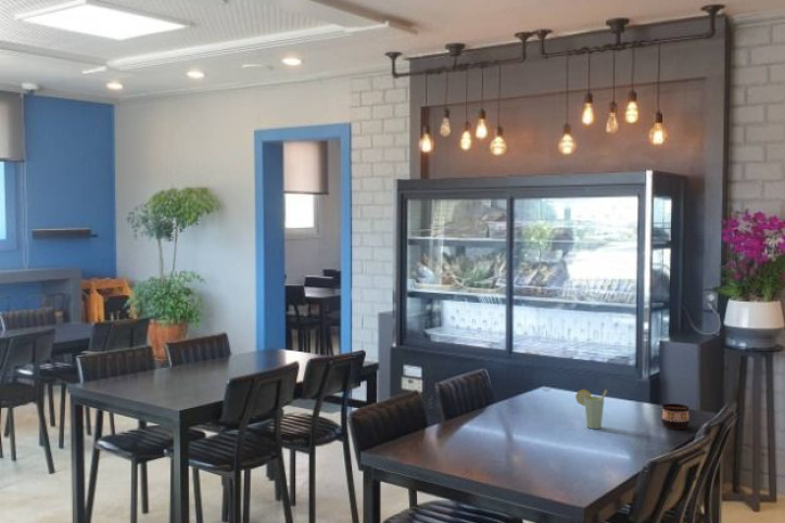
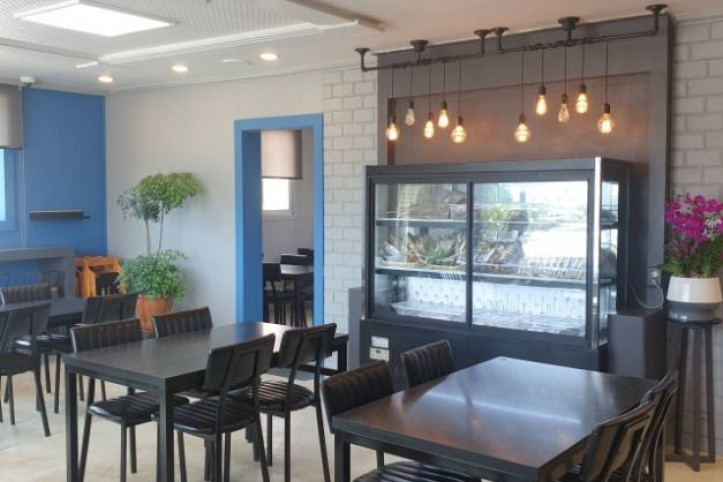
- cup [574,388,608,430]
- cup [661,403,691,430]
